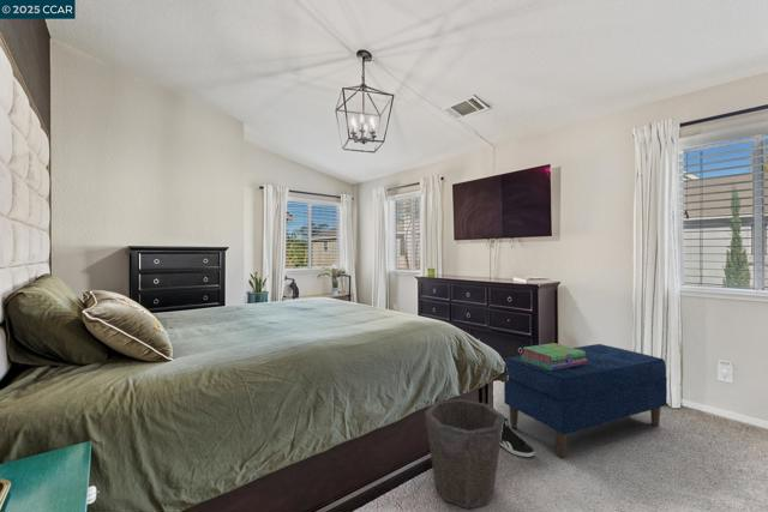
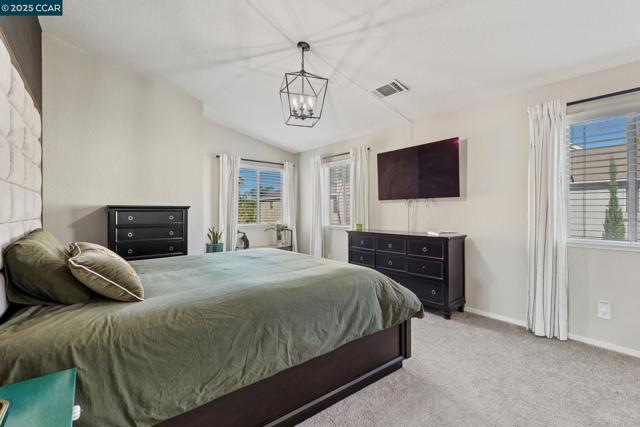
- sneaker [500,416,535,458]
- bench [503,343,668,458]
- stack of books [520,342,587,371]
- waste bin [424,398,505,510]
